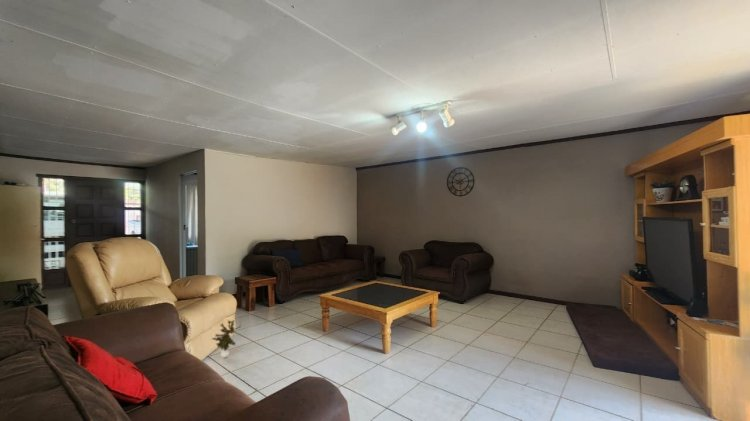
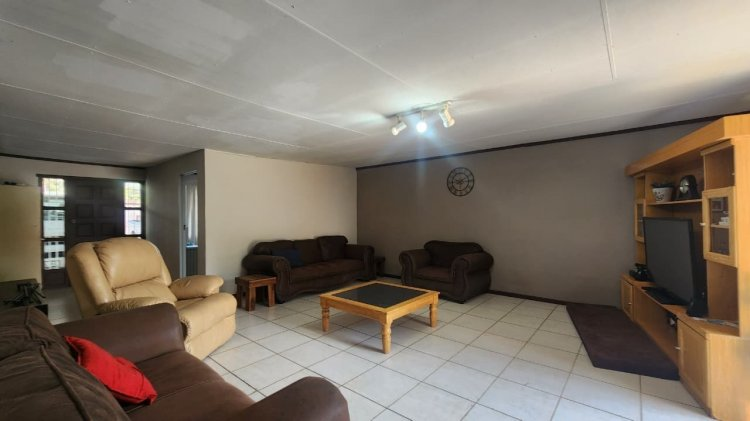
- potted plant [211,318,243,359]
